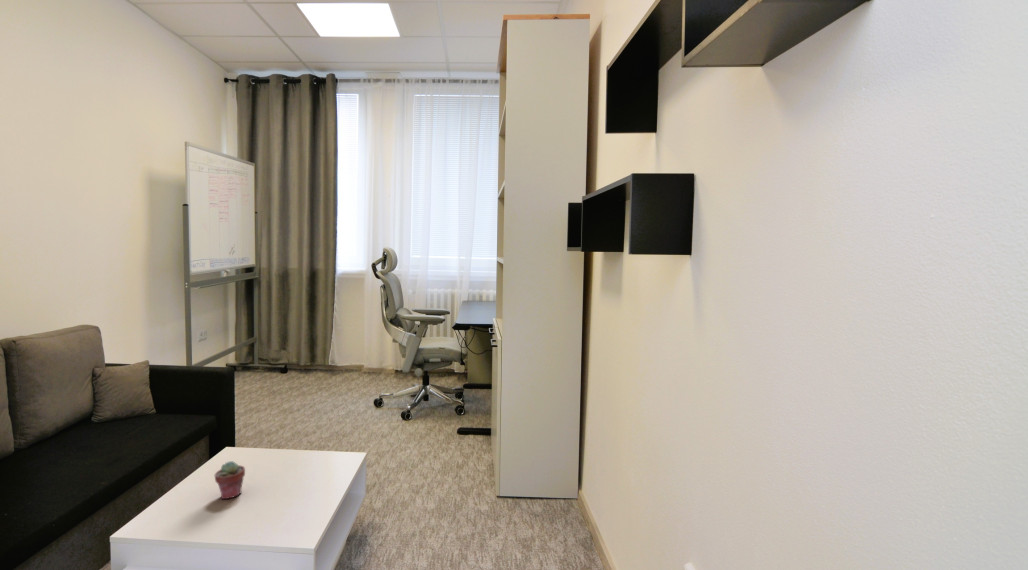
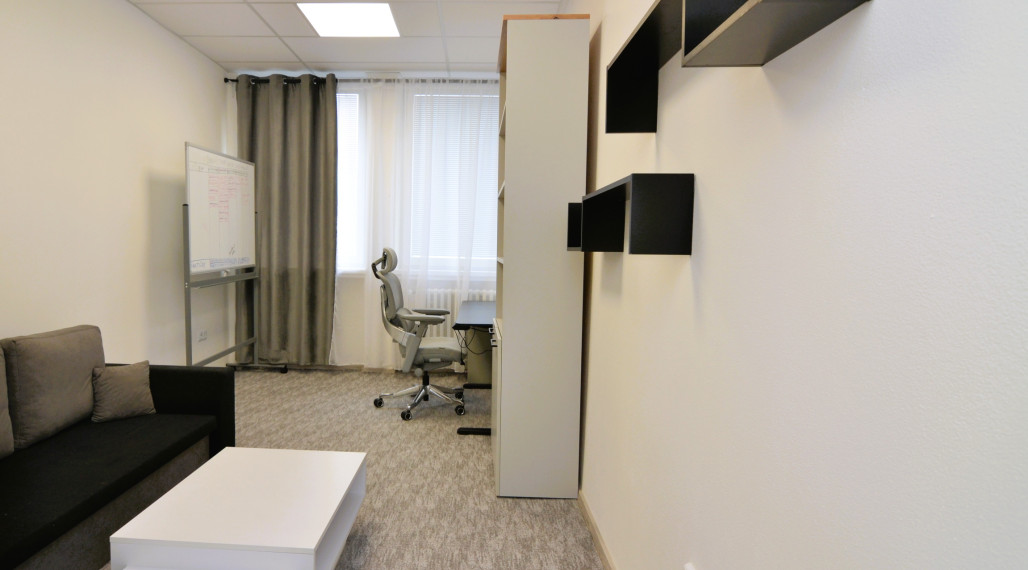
- potted succulent [214,460,246,500]
